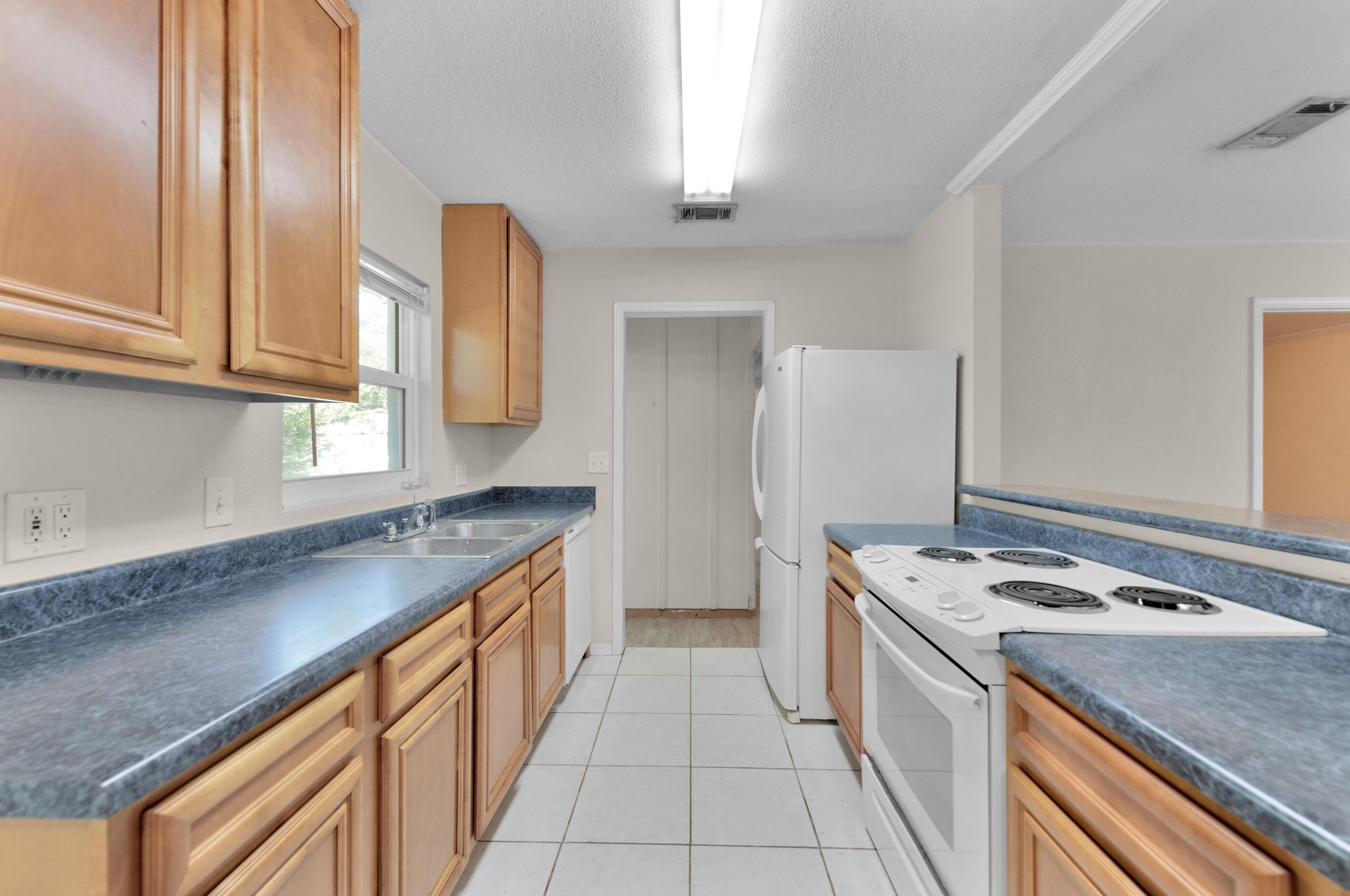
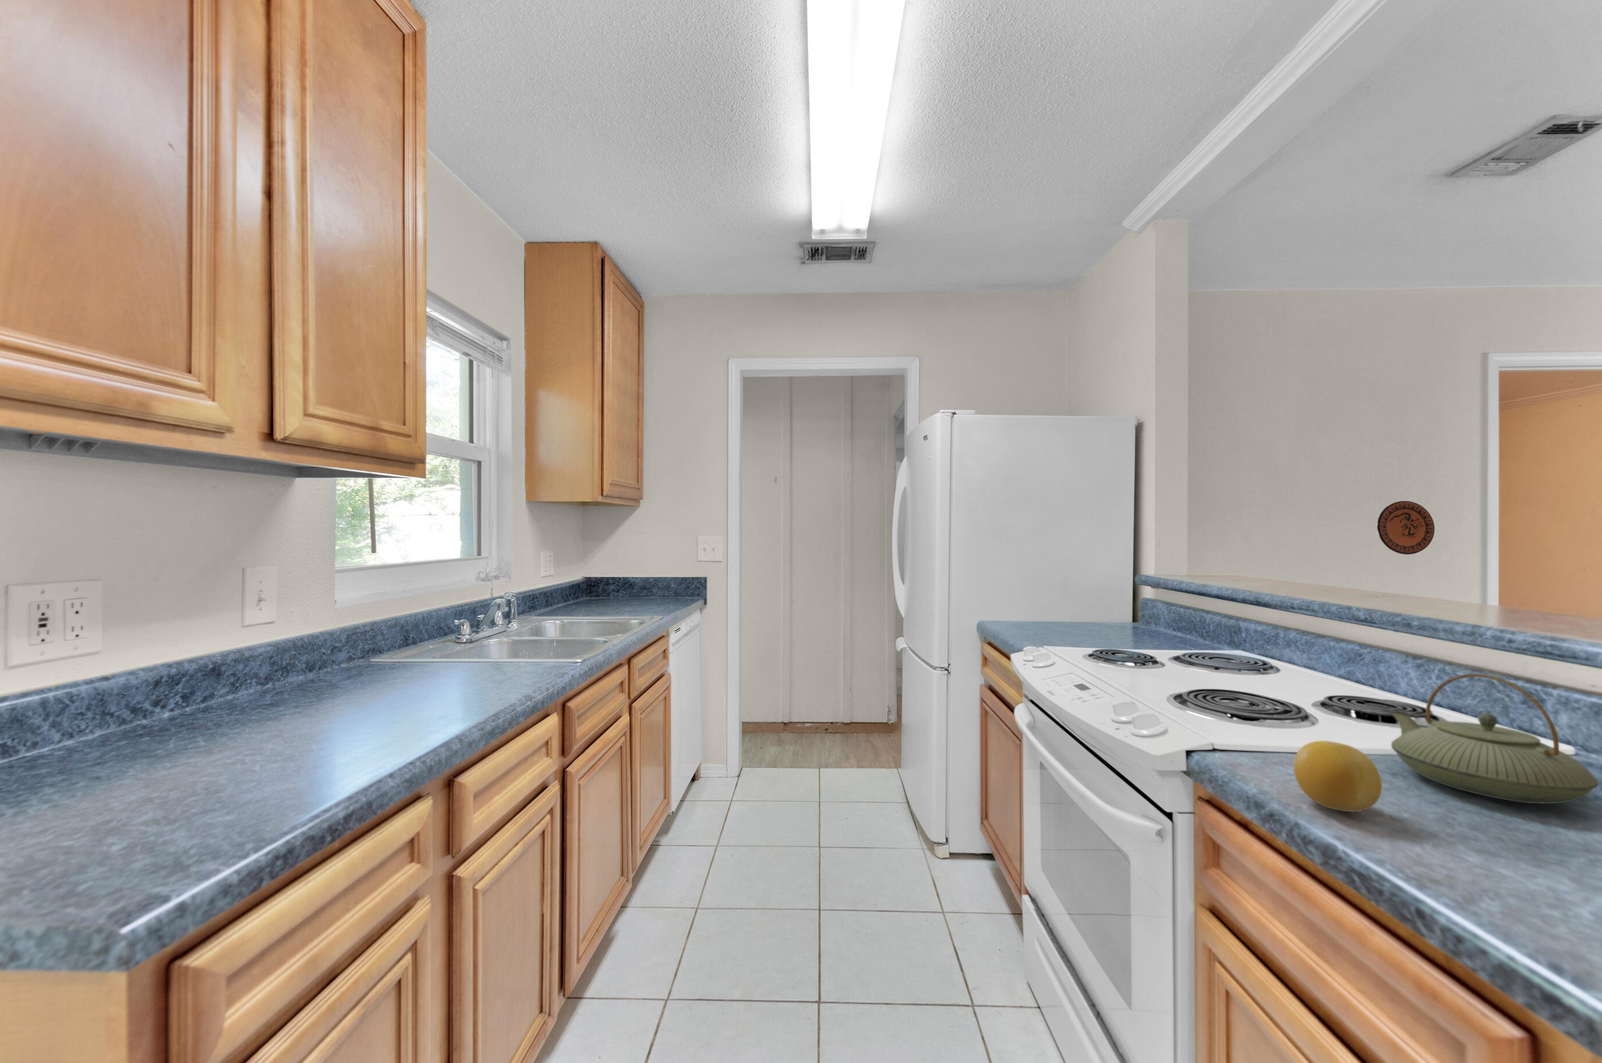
+ decorative plate [1377,501,1435,555]
+ fruit [1293,740,1382,813]
+ teapot [1391,673,1600,804]
